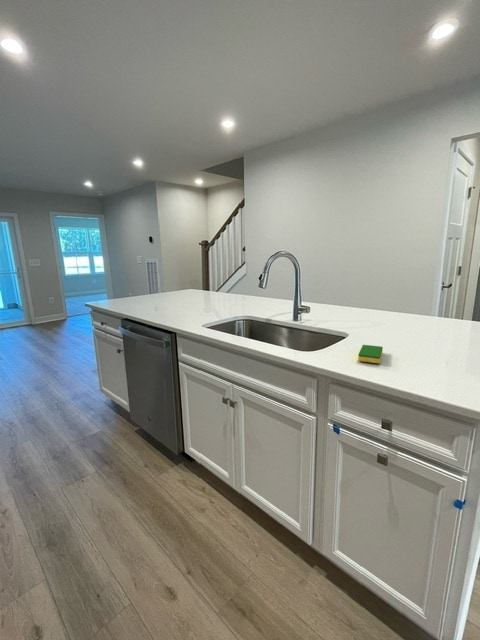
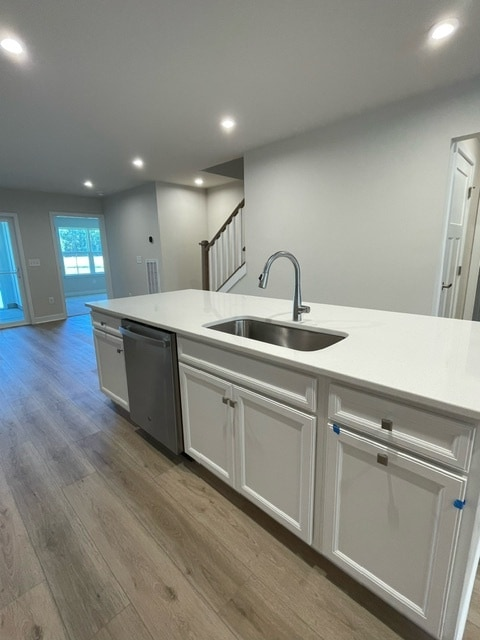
- dish sponge [357,344,384,364]
